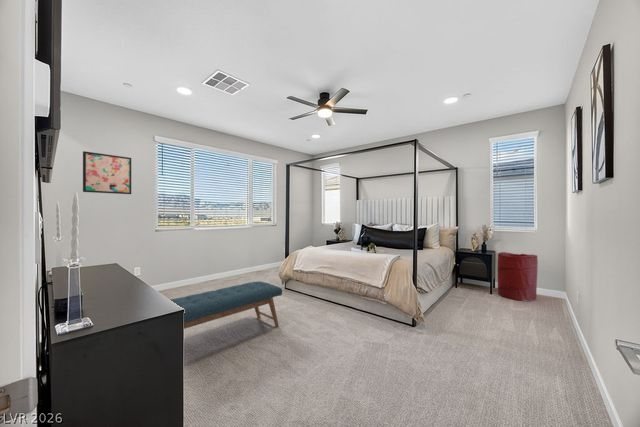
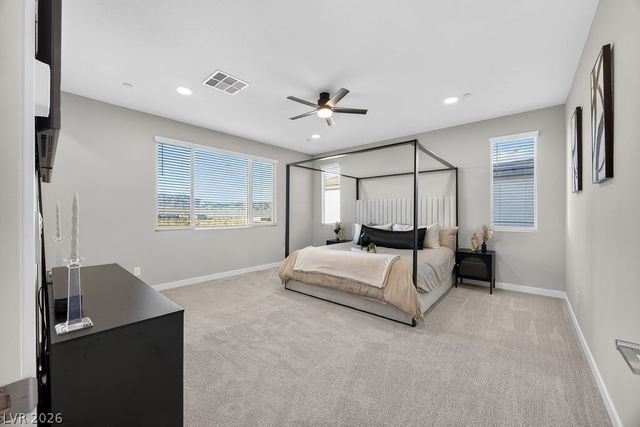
- laundry hamper [497,251,539,302]
- bench [170,280,283,330]
- wall art [82,150,132,195]
